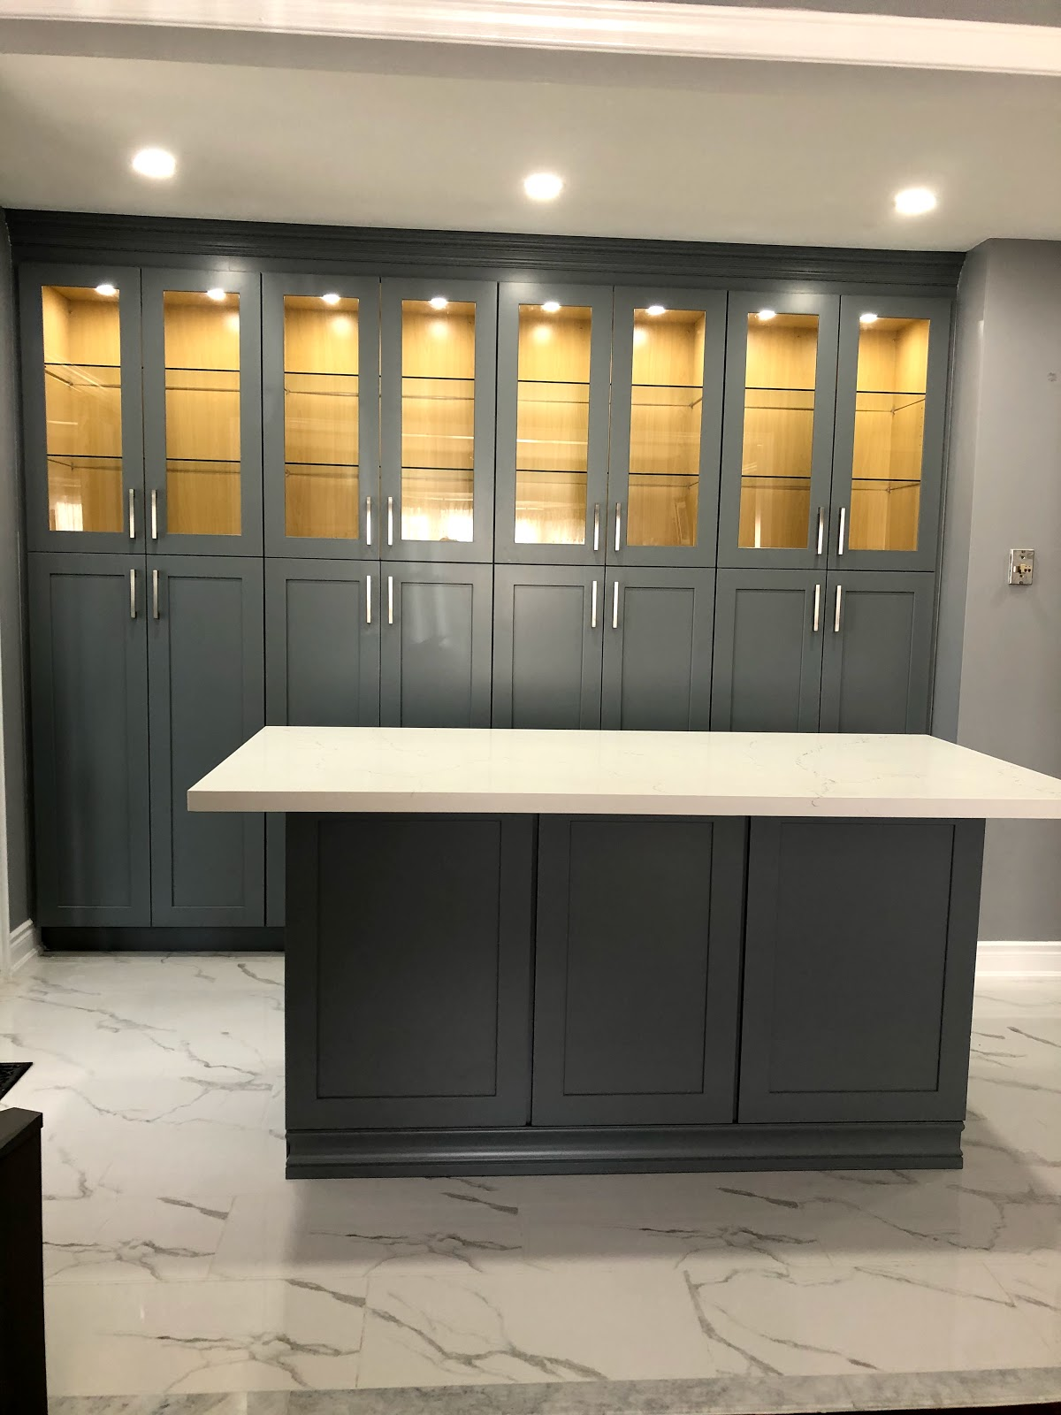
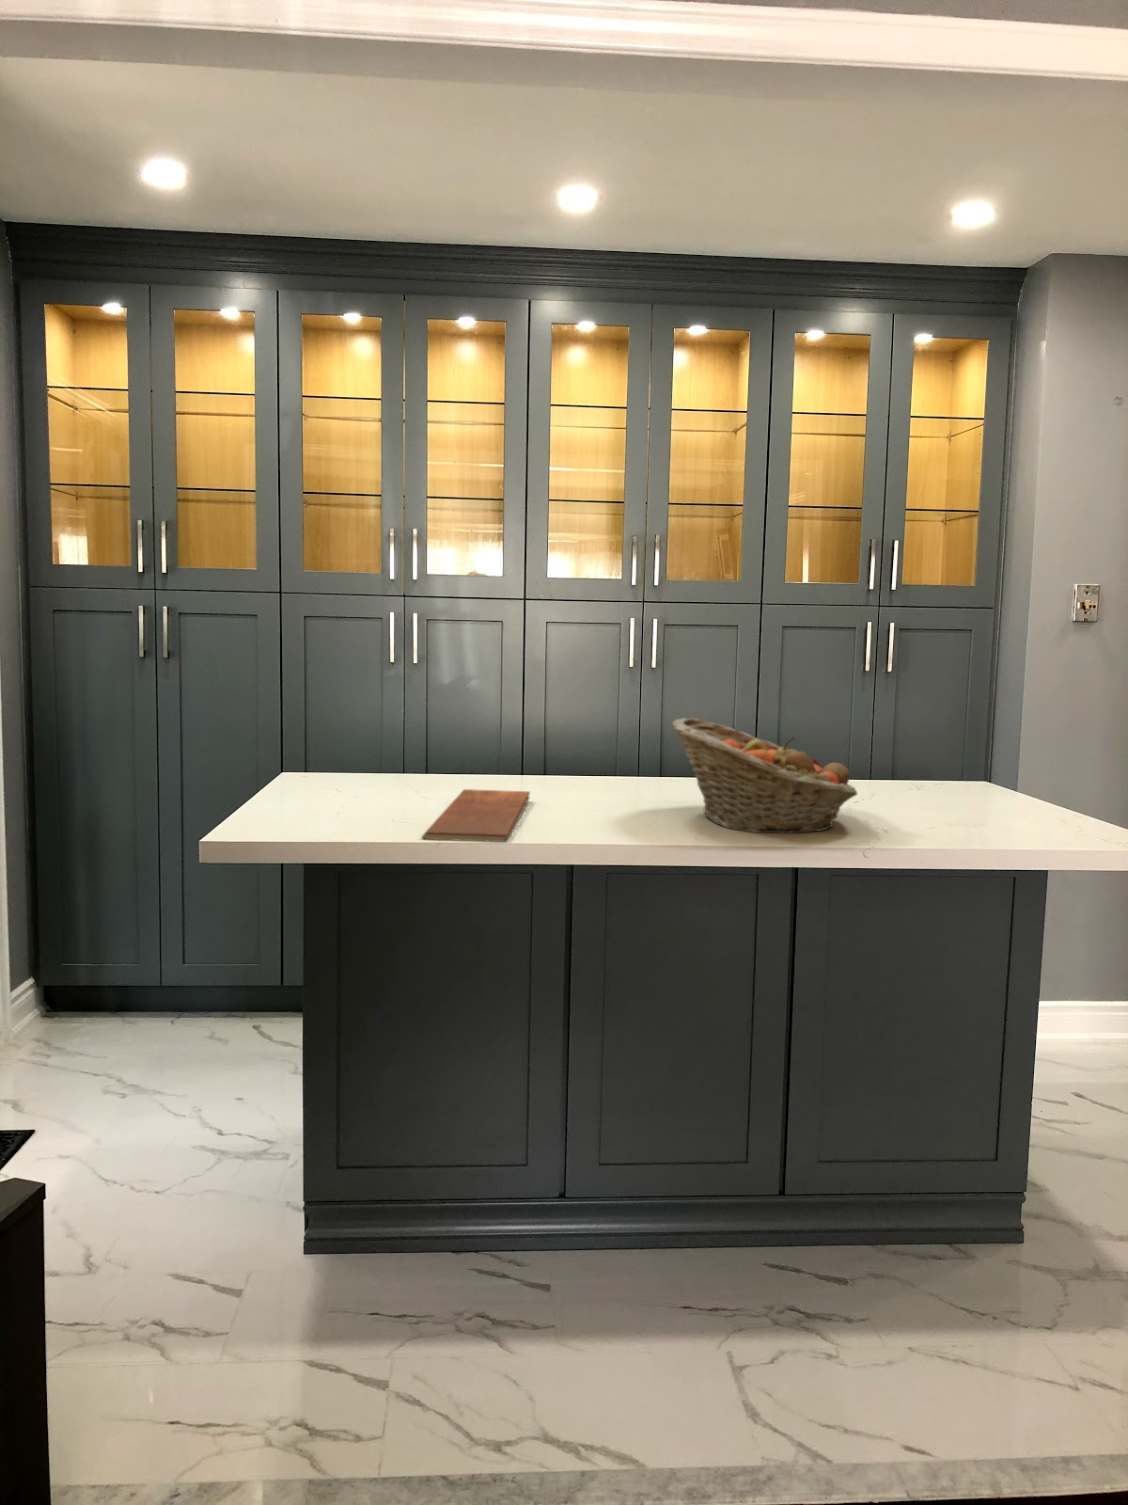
+ fruit basket [671,717,858,834]
+ chopping board [421,788,531,843]
